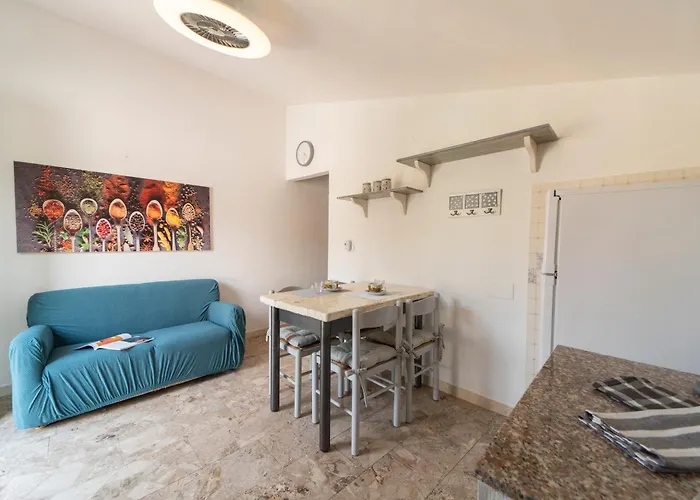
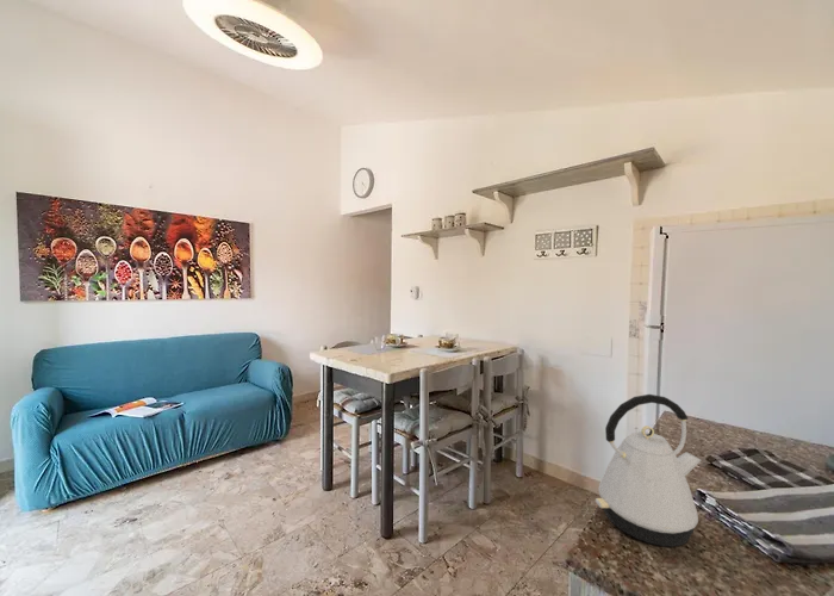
+ kettle [595,393,702,548]
